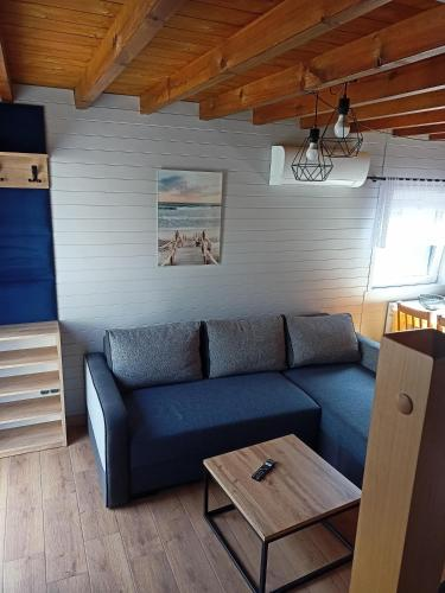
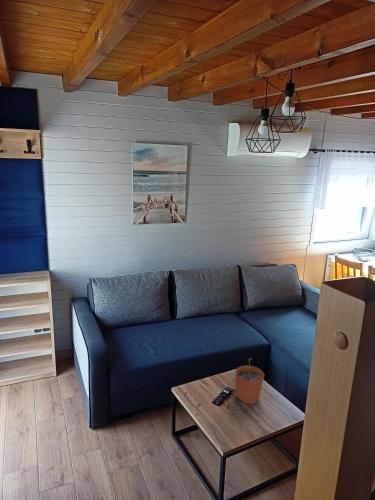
+ plant pot [234,357,265,405]
